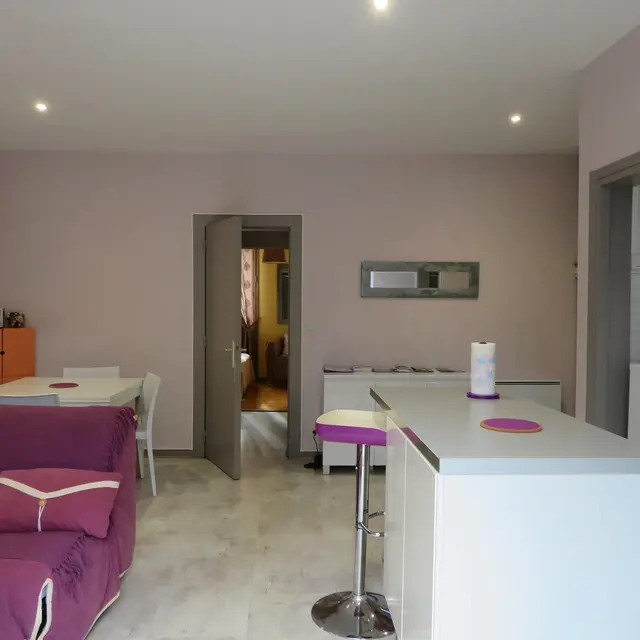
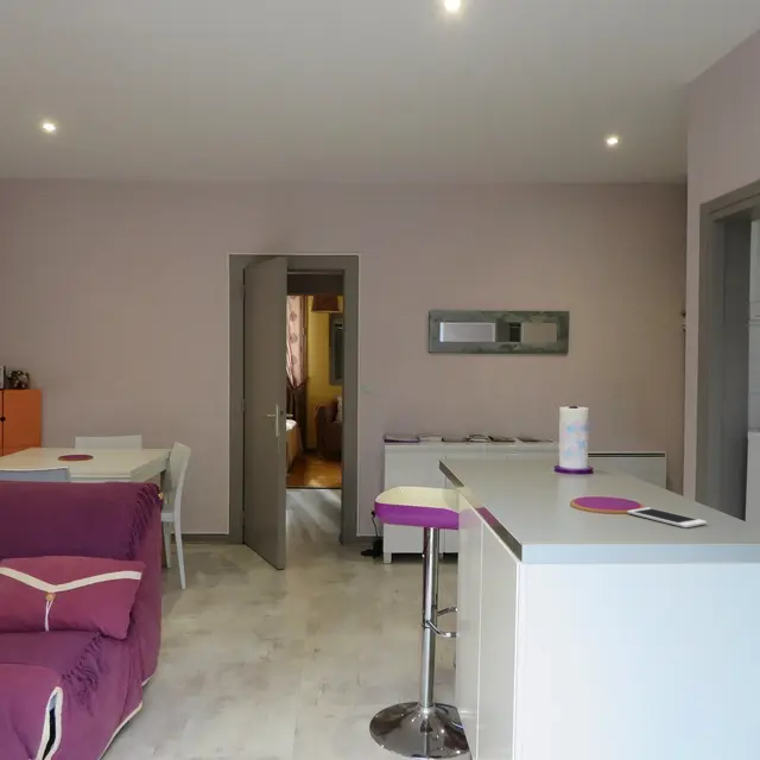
+ cell phone [626,506,708,528]
